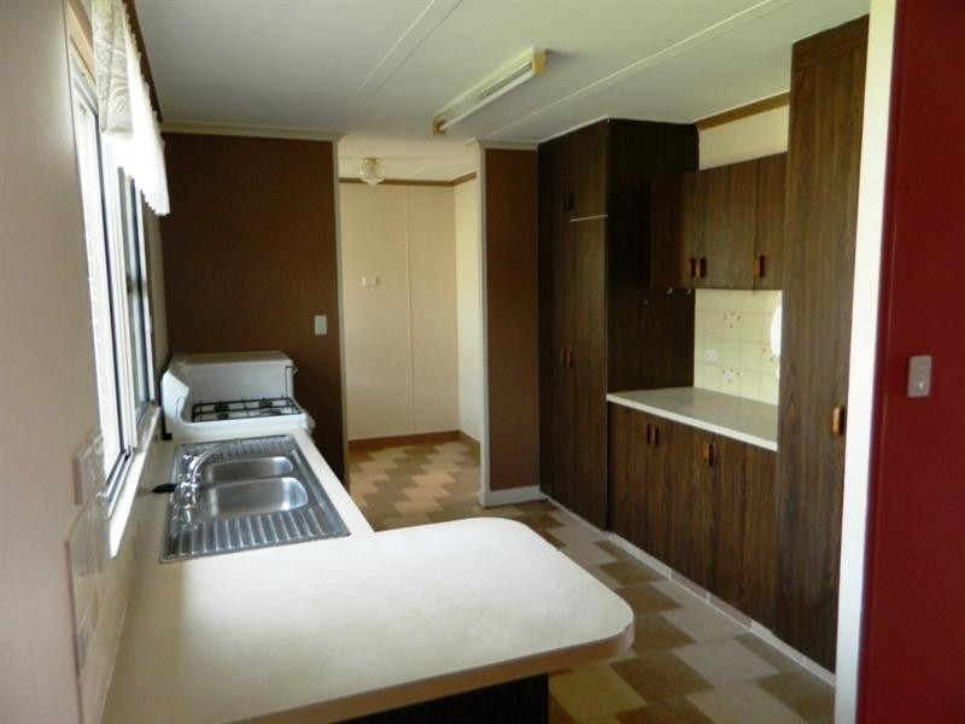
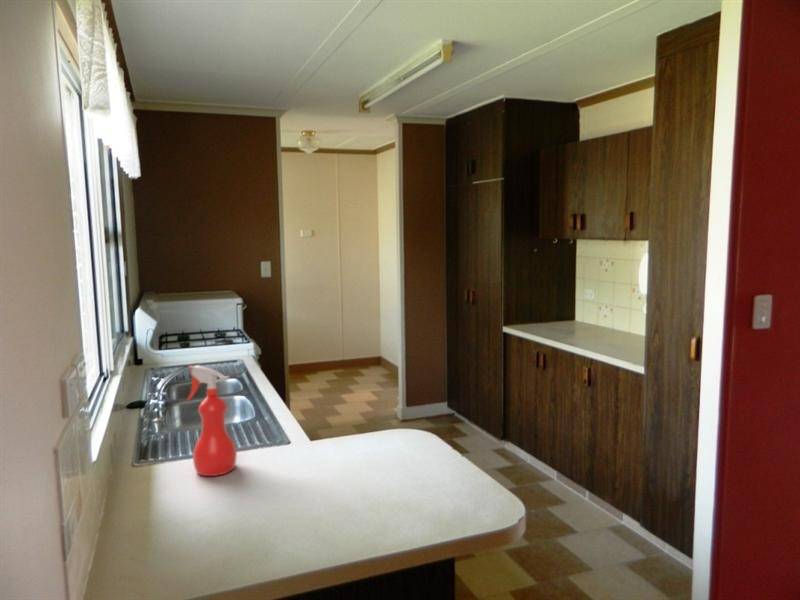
+ spray bottle [185,364,238,477]
